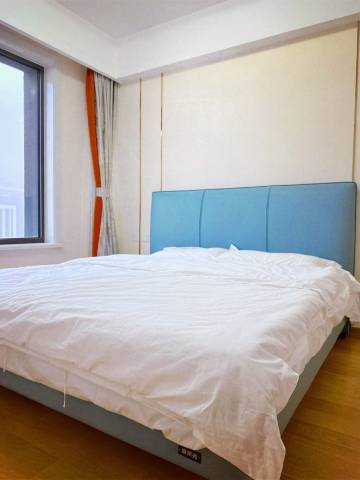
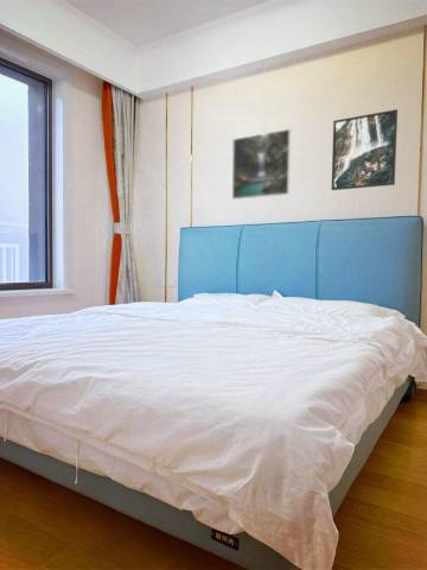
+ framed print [331,108,399,191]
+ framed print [231,127,293,201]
